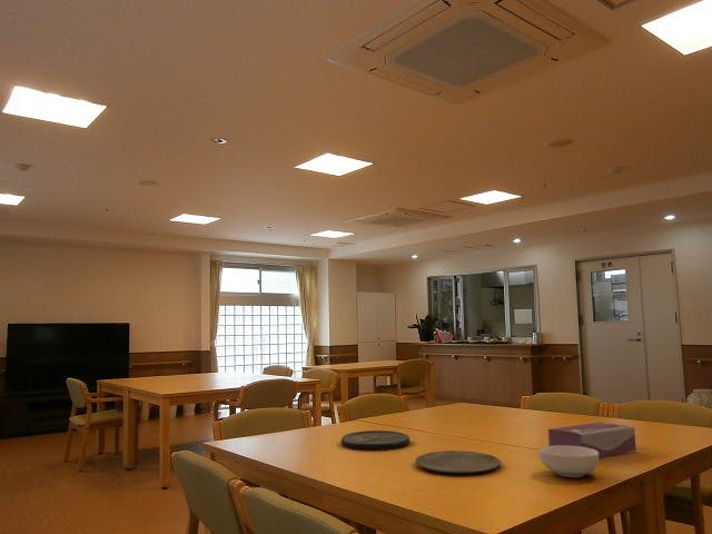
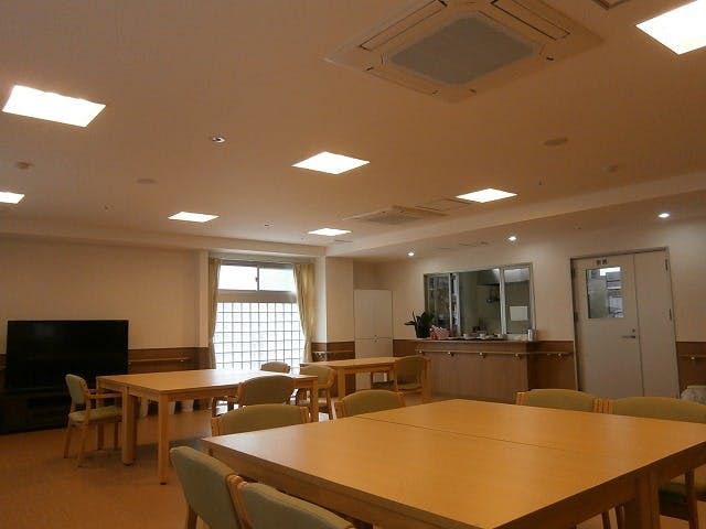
- cereal bowl [538,445,600,478]
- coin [340,429,411,452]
- tissue box [547,422,637,458]
- plate [415,449,502,474]
